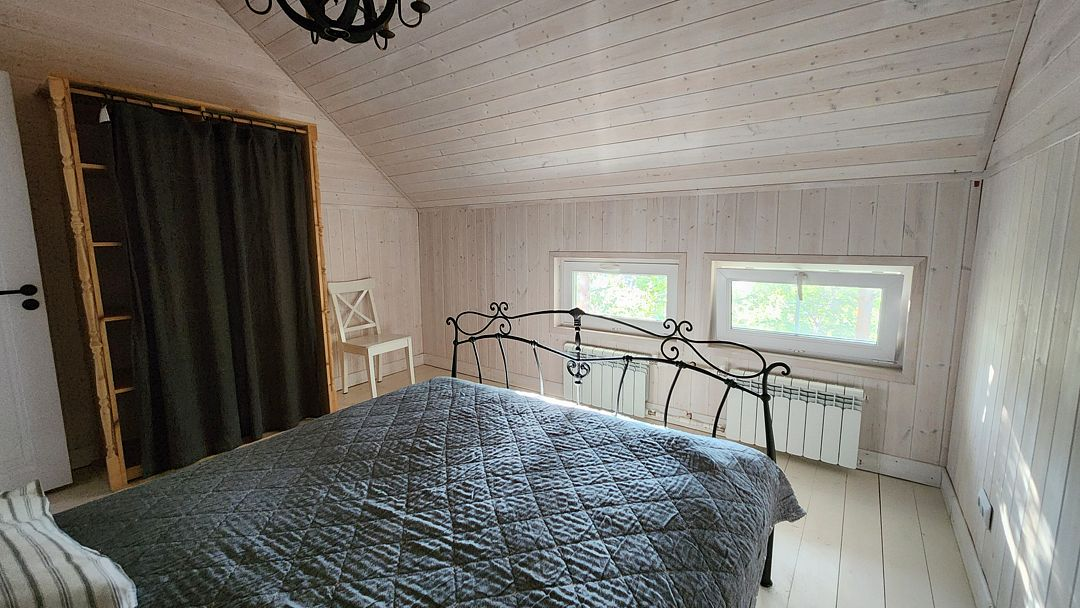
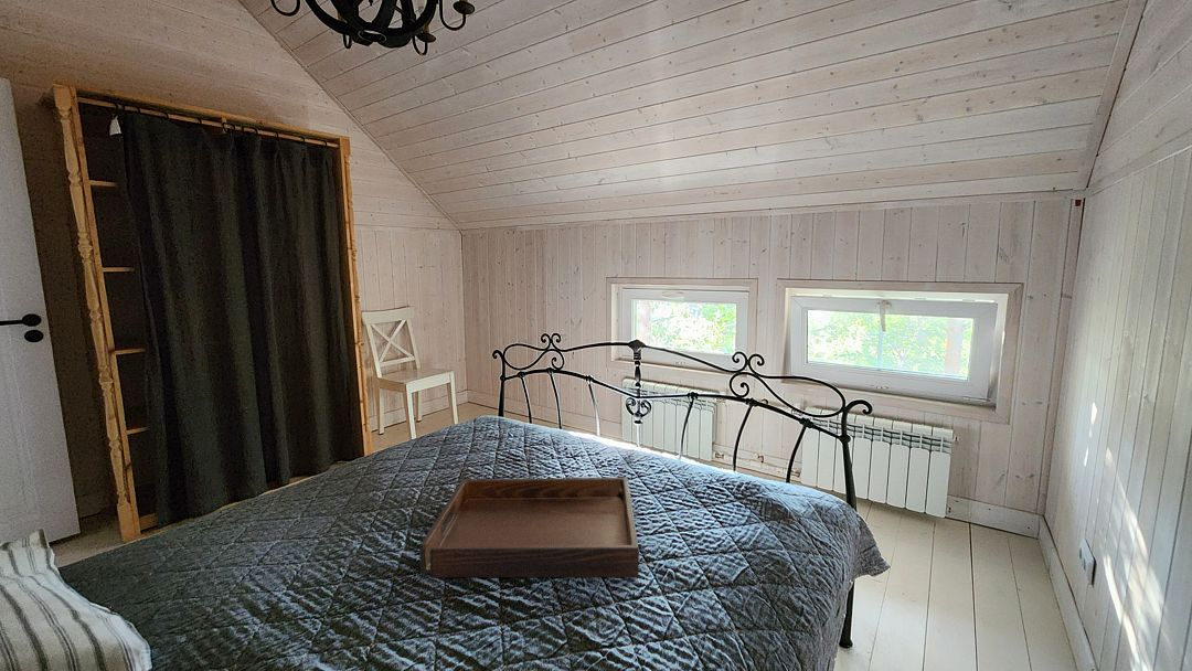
+ serving tray [418,477,640,578]
